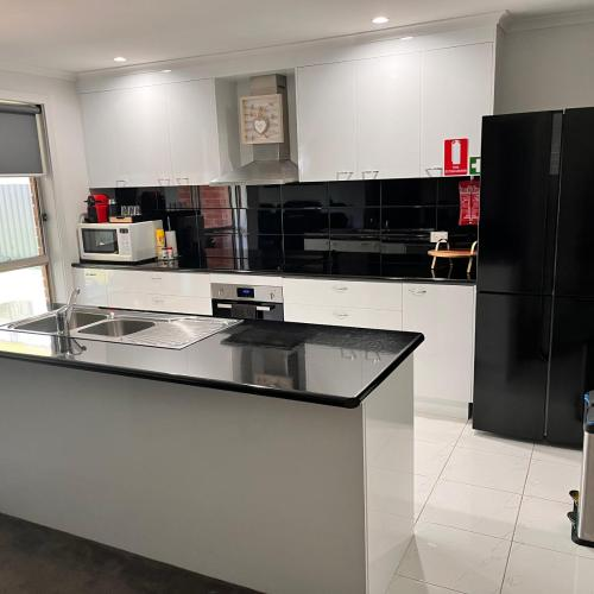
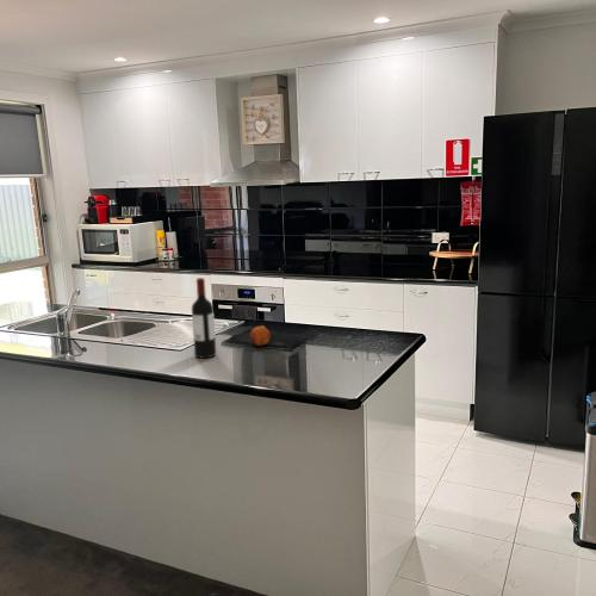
+ fruit [249,324,272,347]
+ wine bottle [191,277,217,359]
